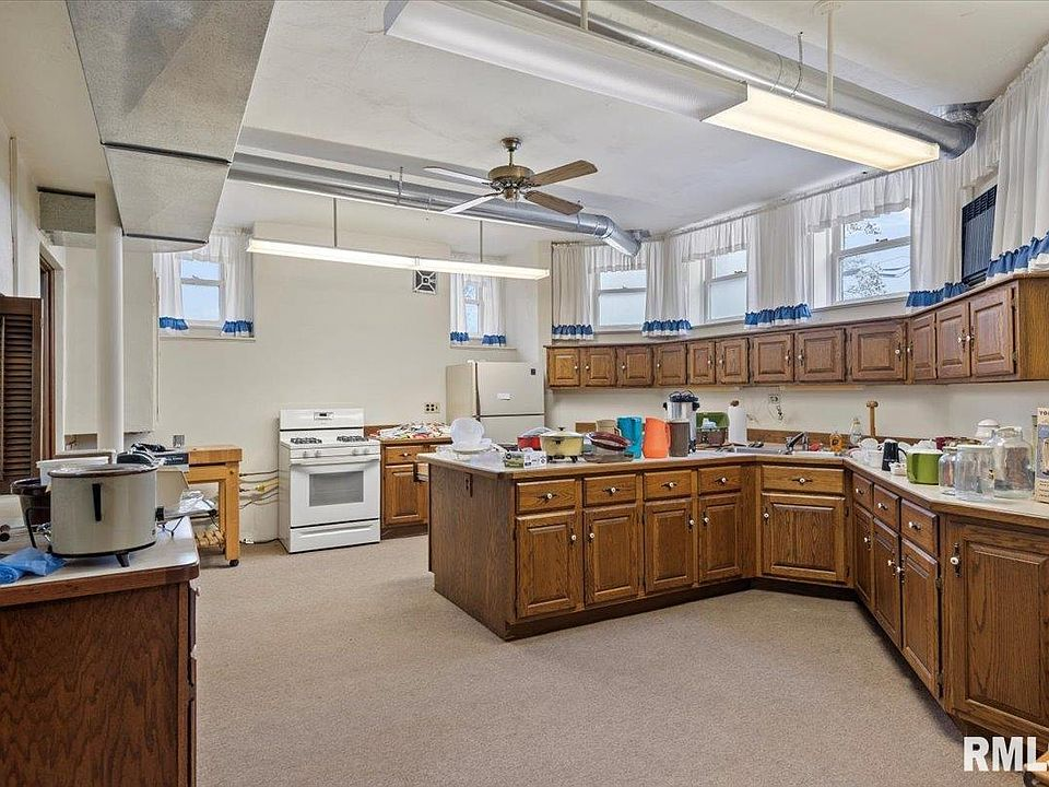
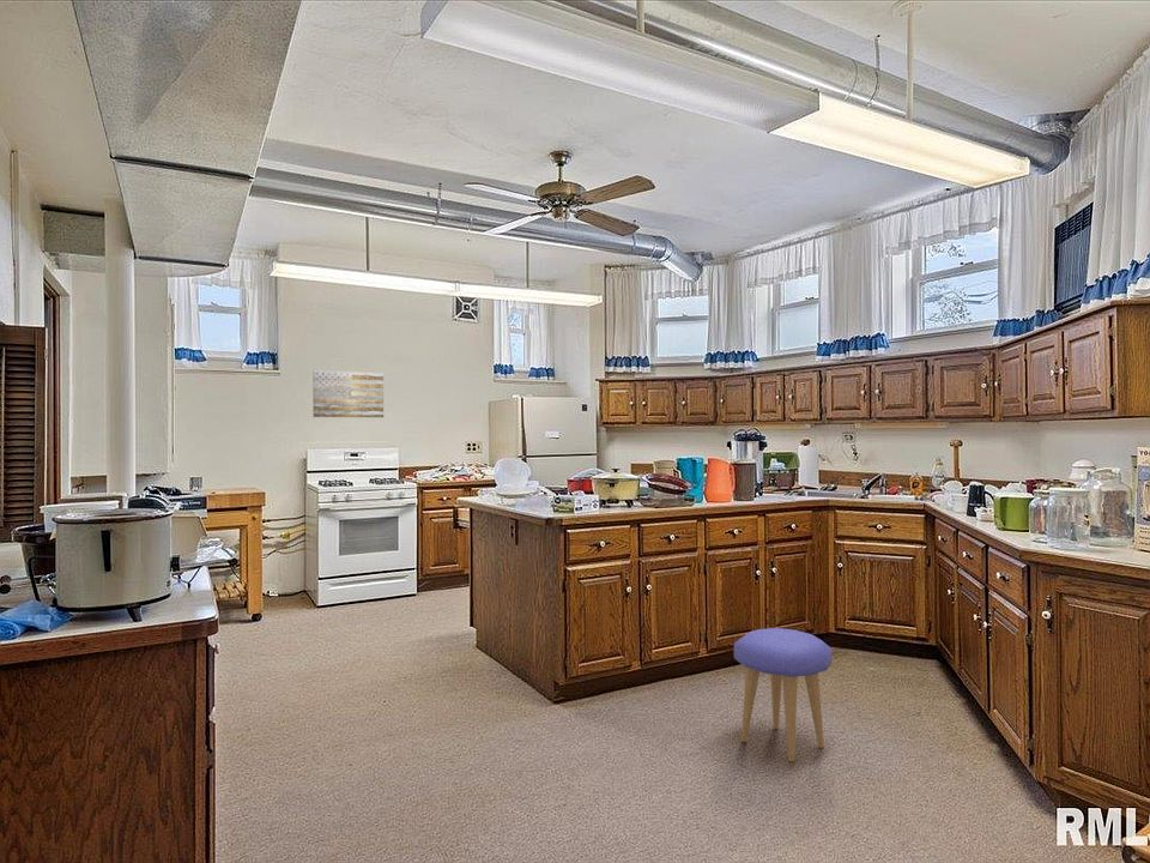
+ wall art [311,369,385,418]
+ stool [733,627,833,762]
